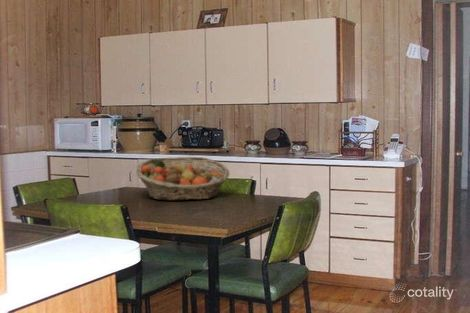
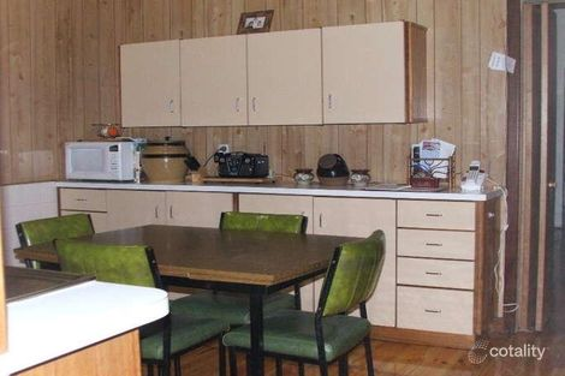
- fruit basket [135,156,231,201]
